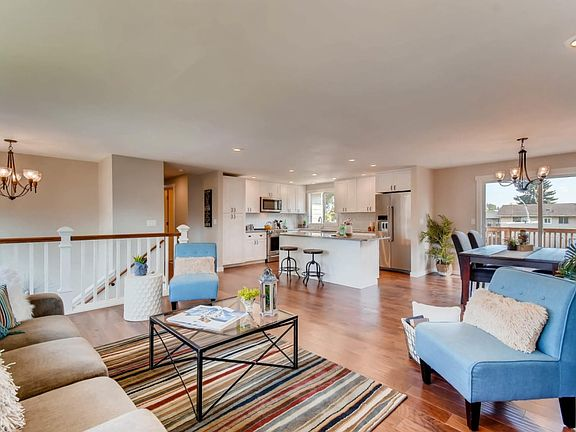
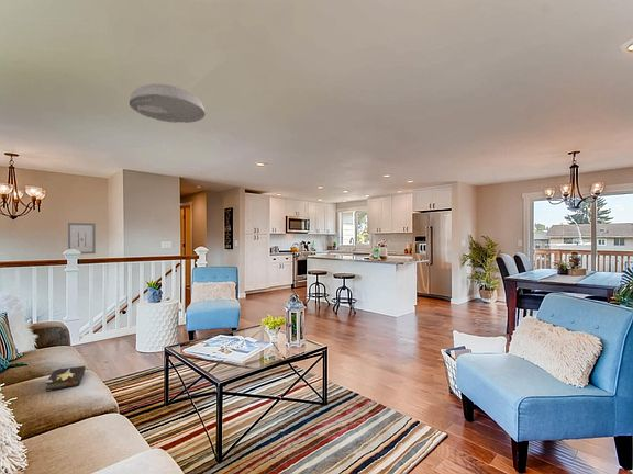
+ wall art [67,222,97,255]
+ ceiling light [129,83,206,124]
+ hardback book [44,365,87,392]
